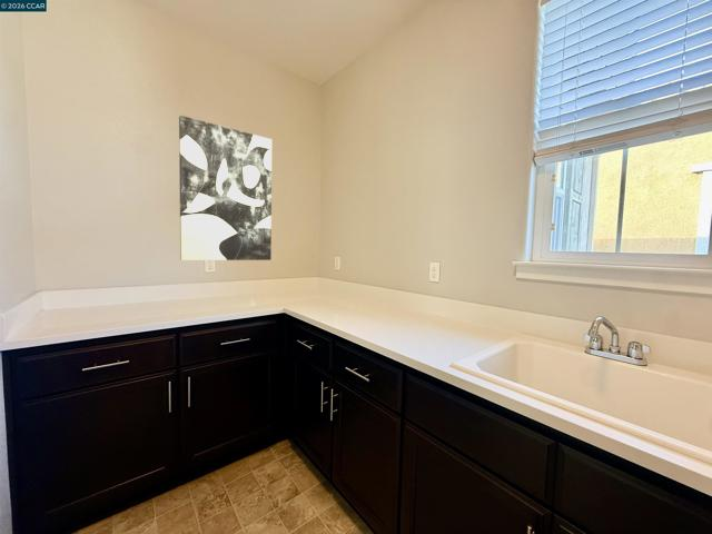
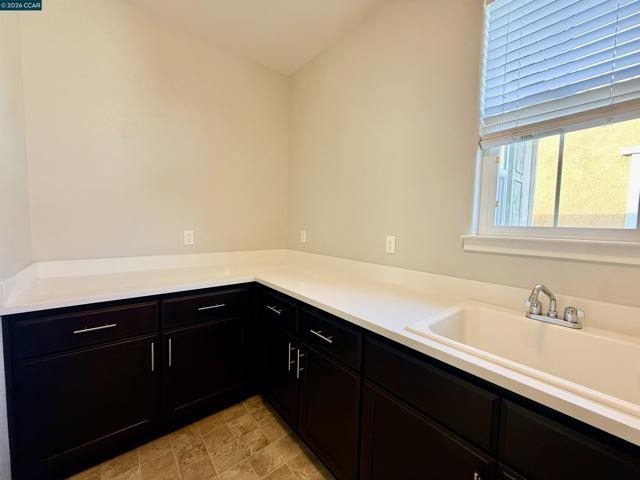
- wall art [178,115,273,261]
